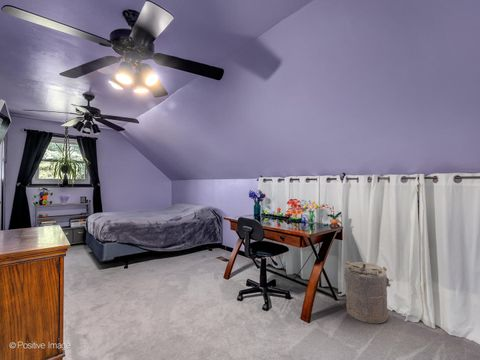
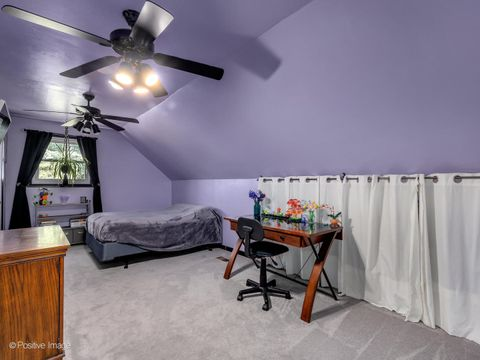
- laundry hamper [343,260,394,325]
